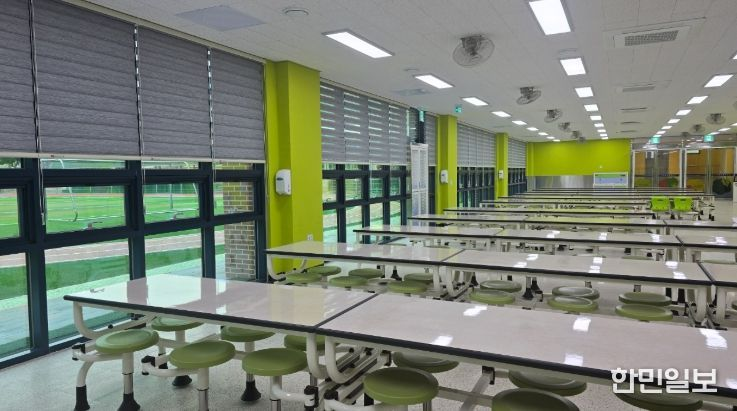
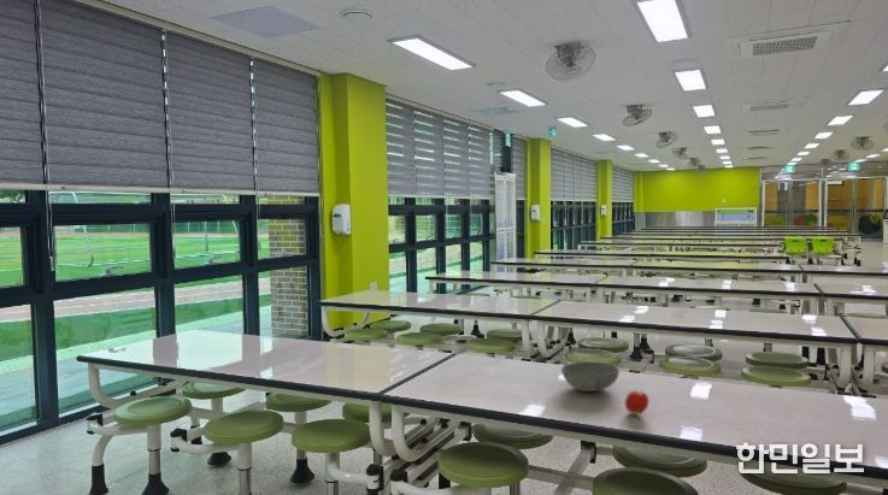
+ fruit [624,388,651,416]
+ bowl [560,361,621,393]
